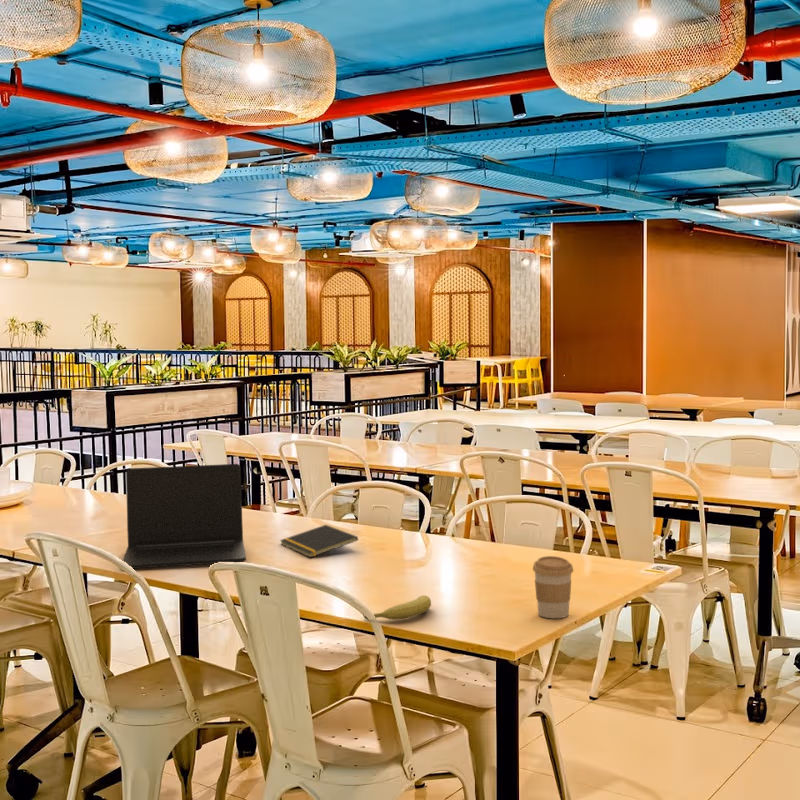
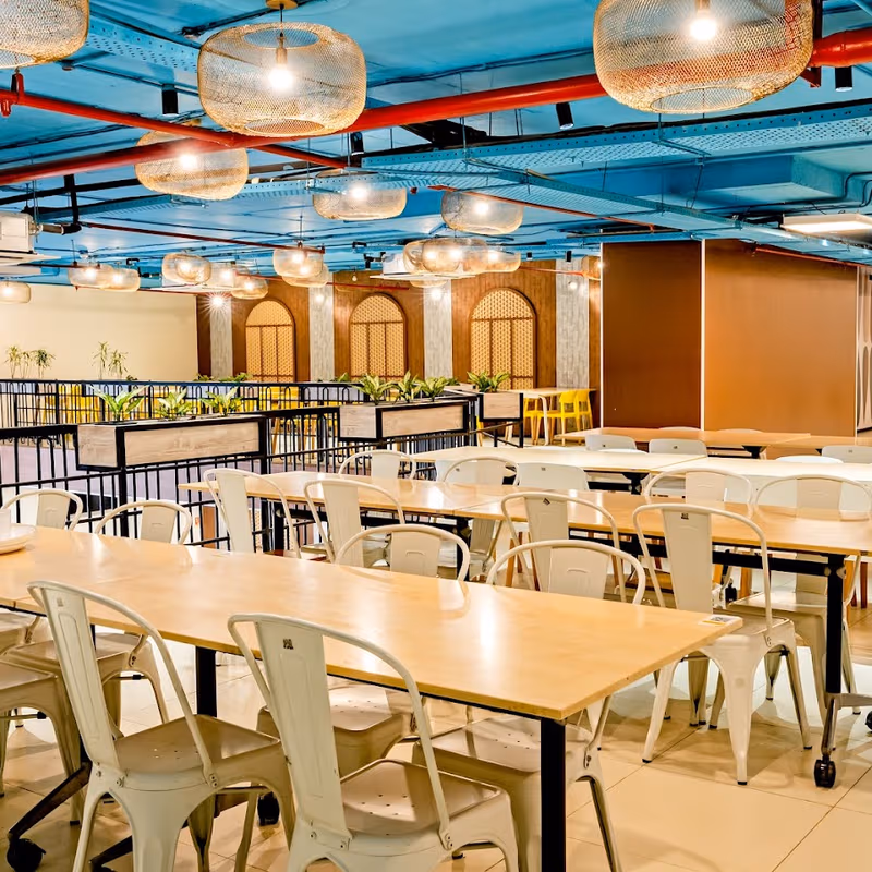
- laptop [122,463,247,570]
- fruit [362,594,432,621]
- coffee cup [532,555,574,619]
- notepad [279,524,359,558]
